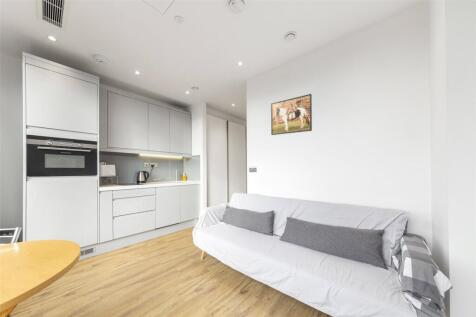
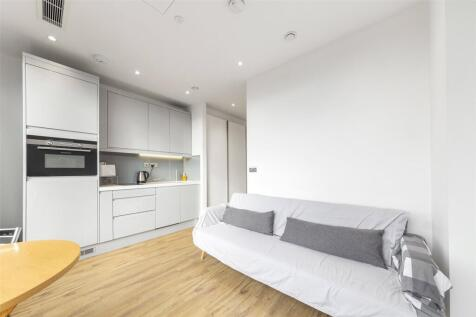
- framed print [270,93,313,136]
